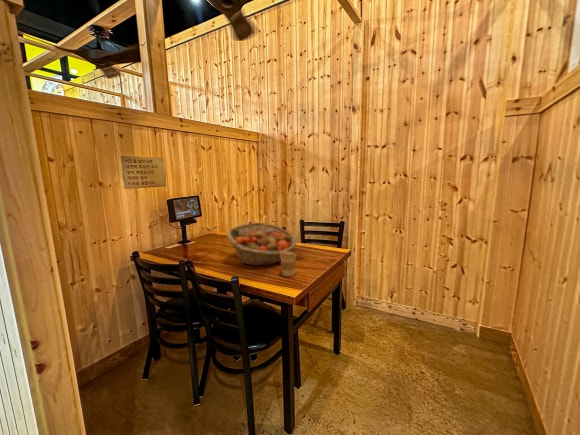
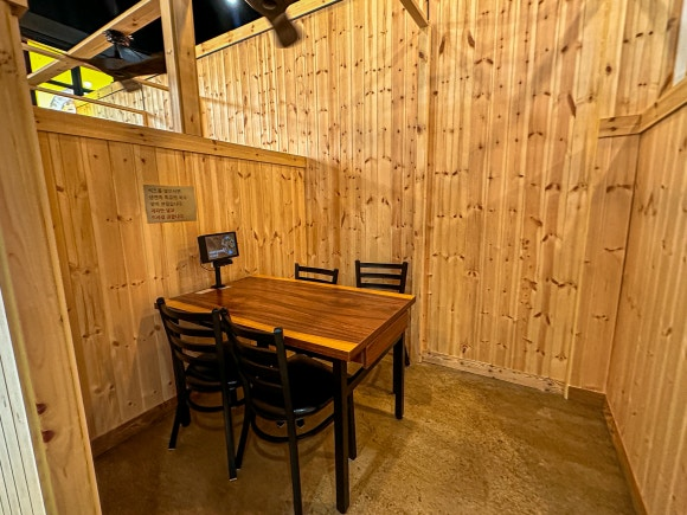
- coffee cup [280,250,297,277]
- fruit basket [226,222,297,267]
